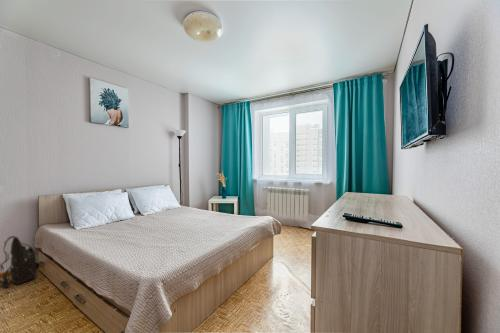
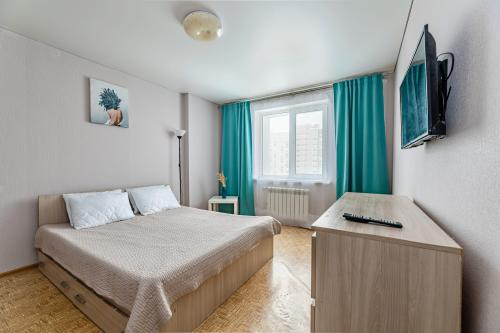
- shoulder bag [0,235,40,289]
